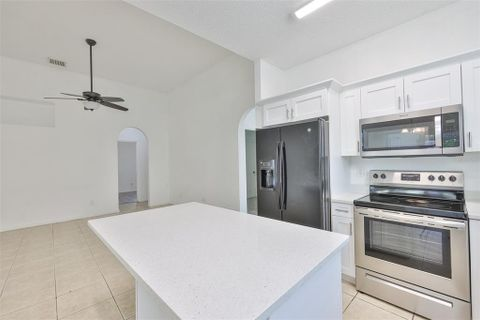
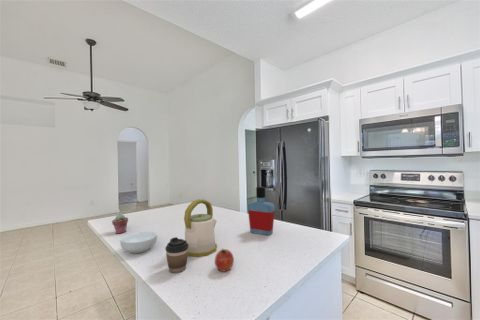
+ apple [214,248,235,272]
+ coffee cup [164,236,189,274]
+ cereal bowl [119,230,158,254]
+ kettle [183,198,218,258]
+ potted succulent [111,213,129,235]
+ bottle [247,186,276,236]
